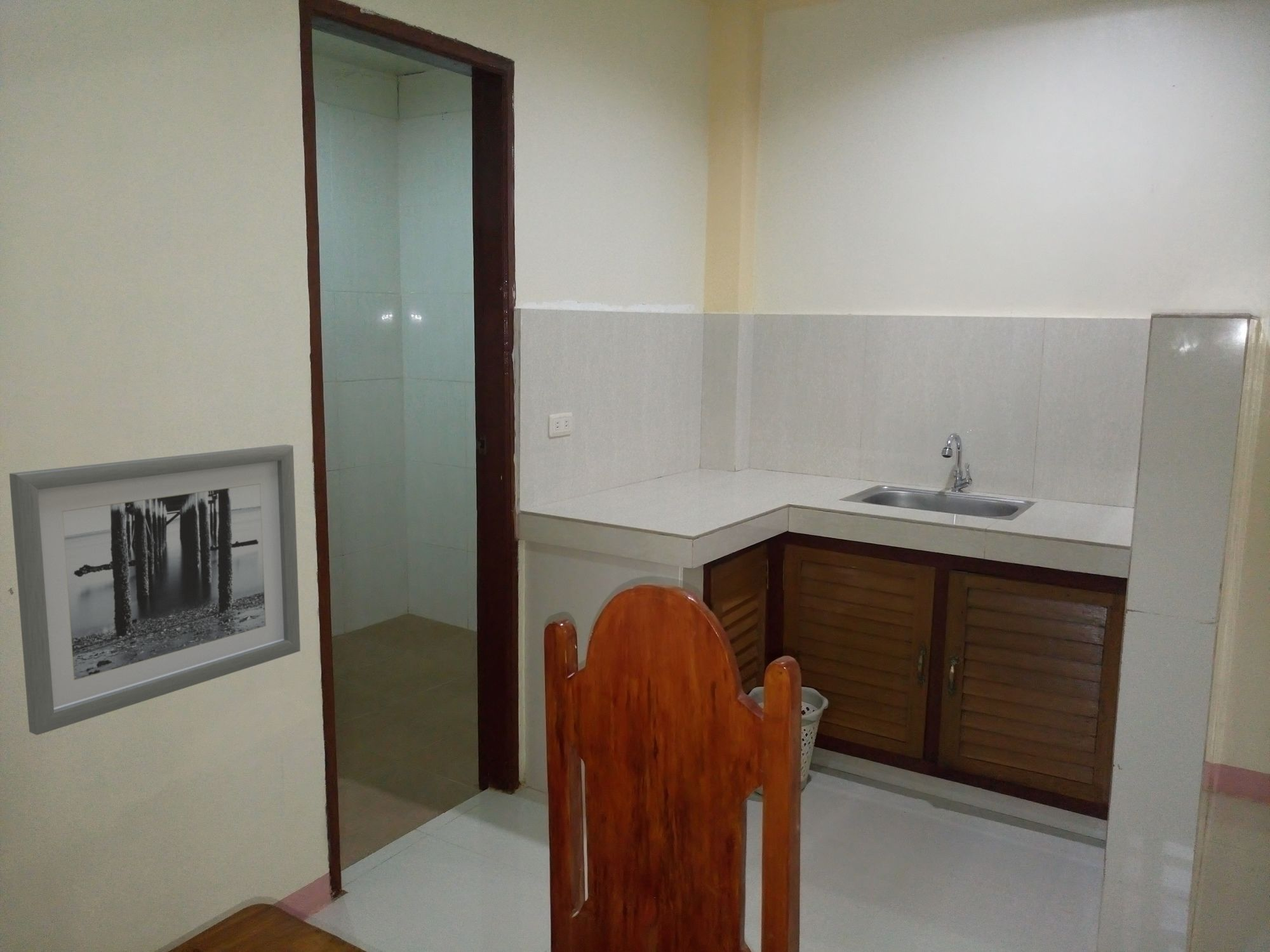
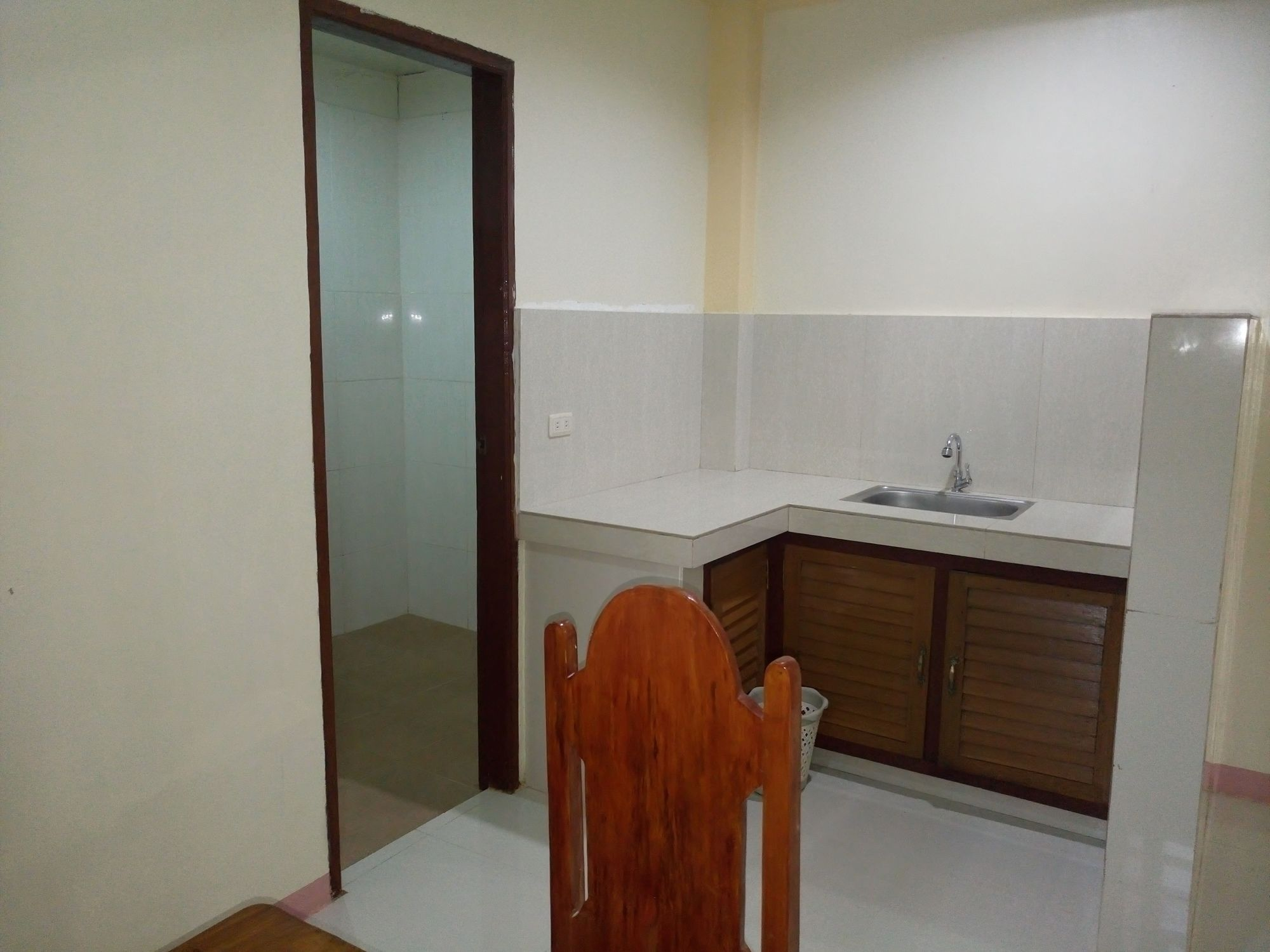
- wall art [9,444,301,736]
